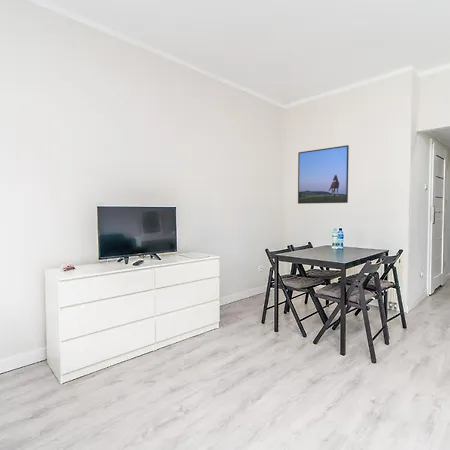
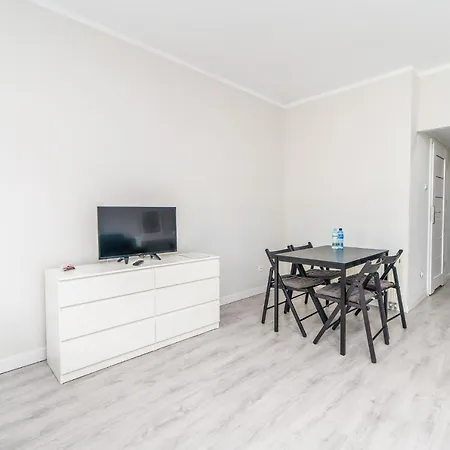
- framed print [297,144,350,205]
